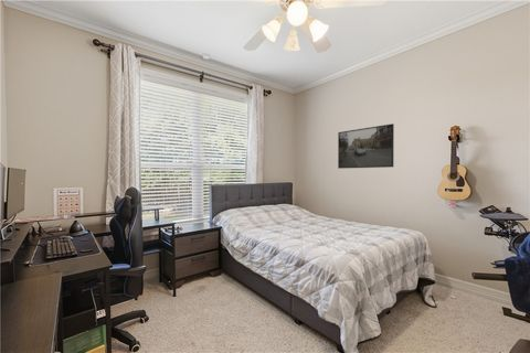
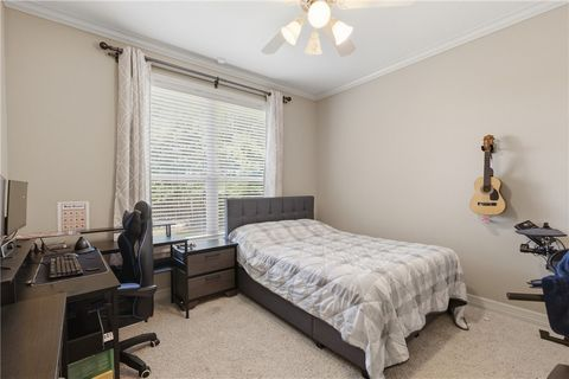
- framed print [337,122,395,170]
